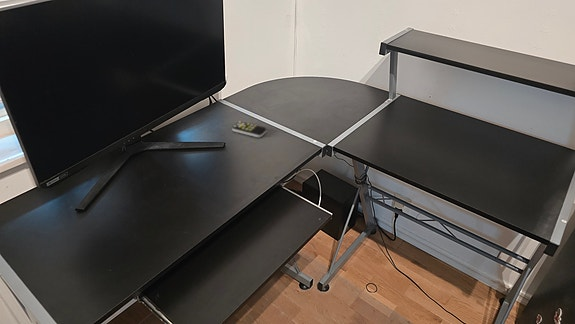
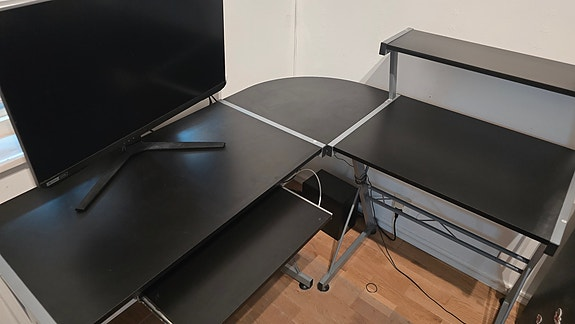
- remote control [231,120,267,138]
